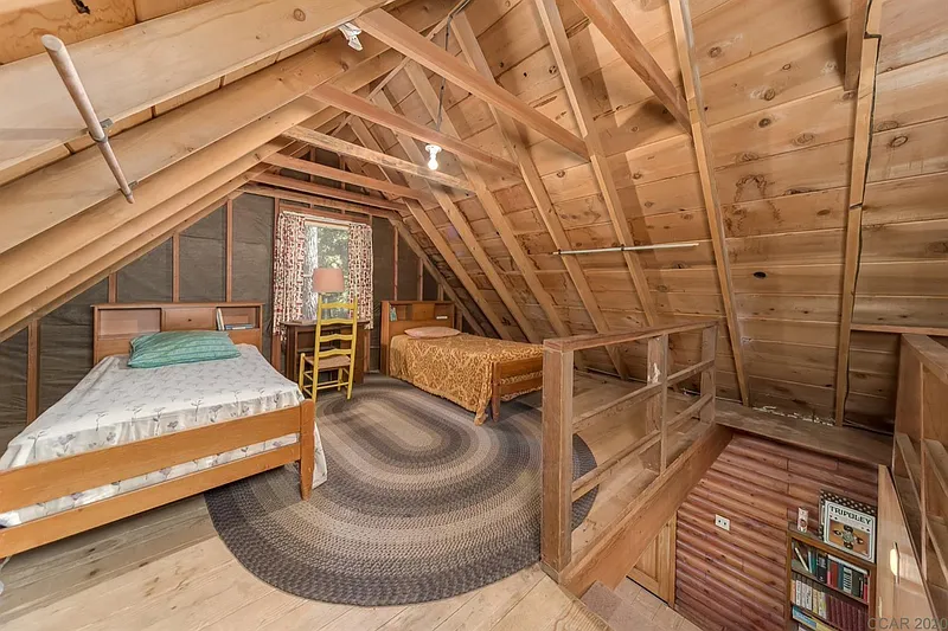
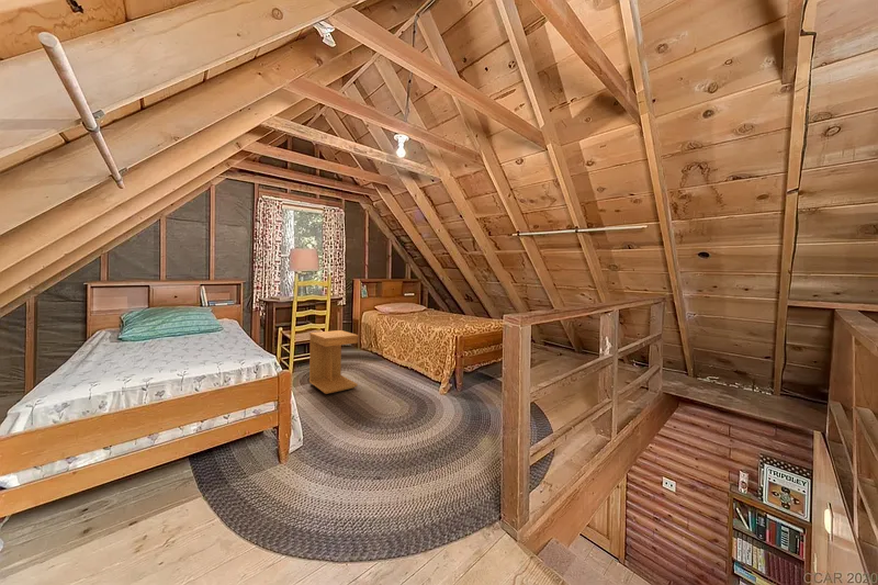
+ side table [308,329,359,395]
